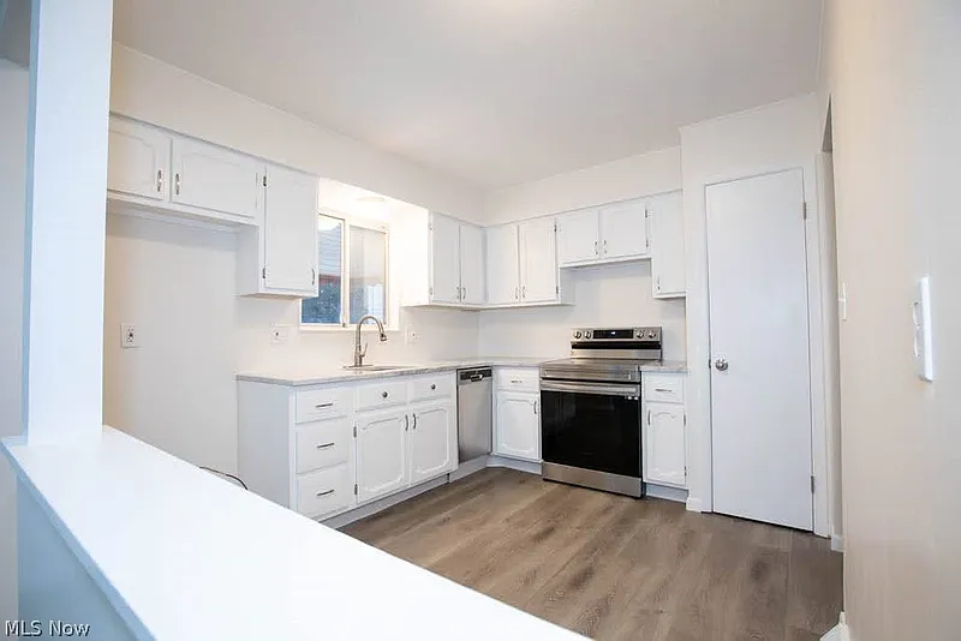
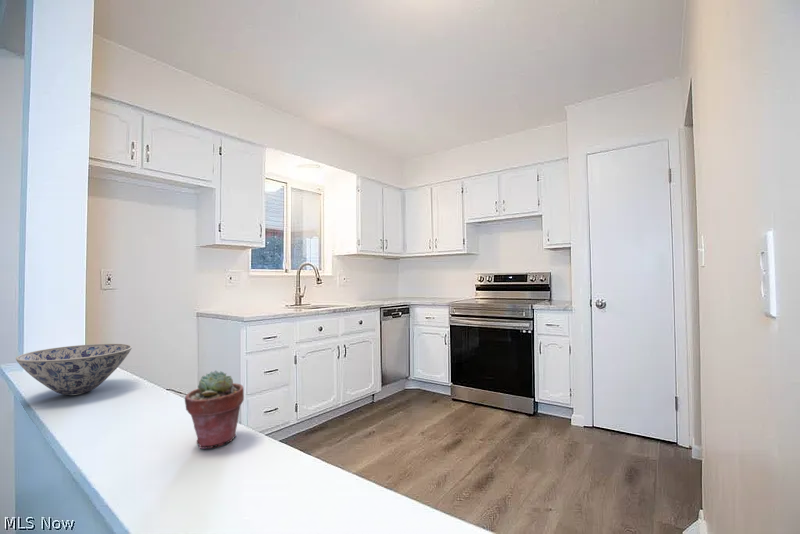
+ potted succulent [184,369,245,450]
+ bowl [15,343,133,396]
